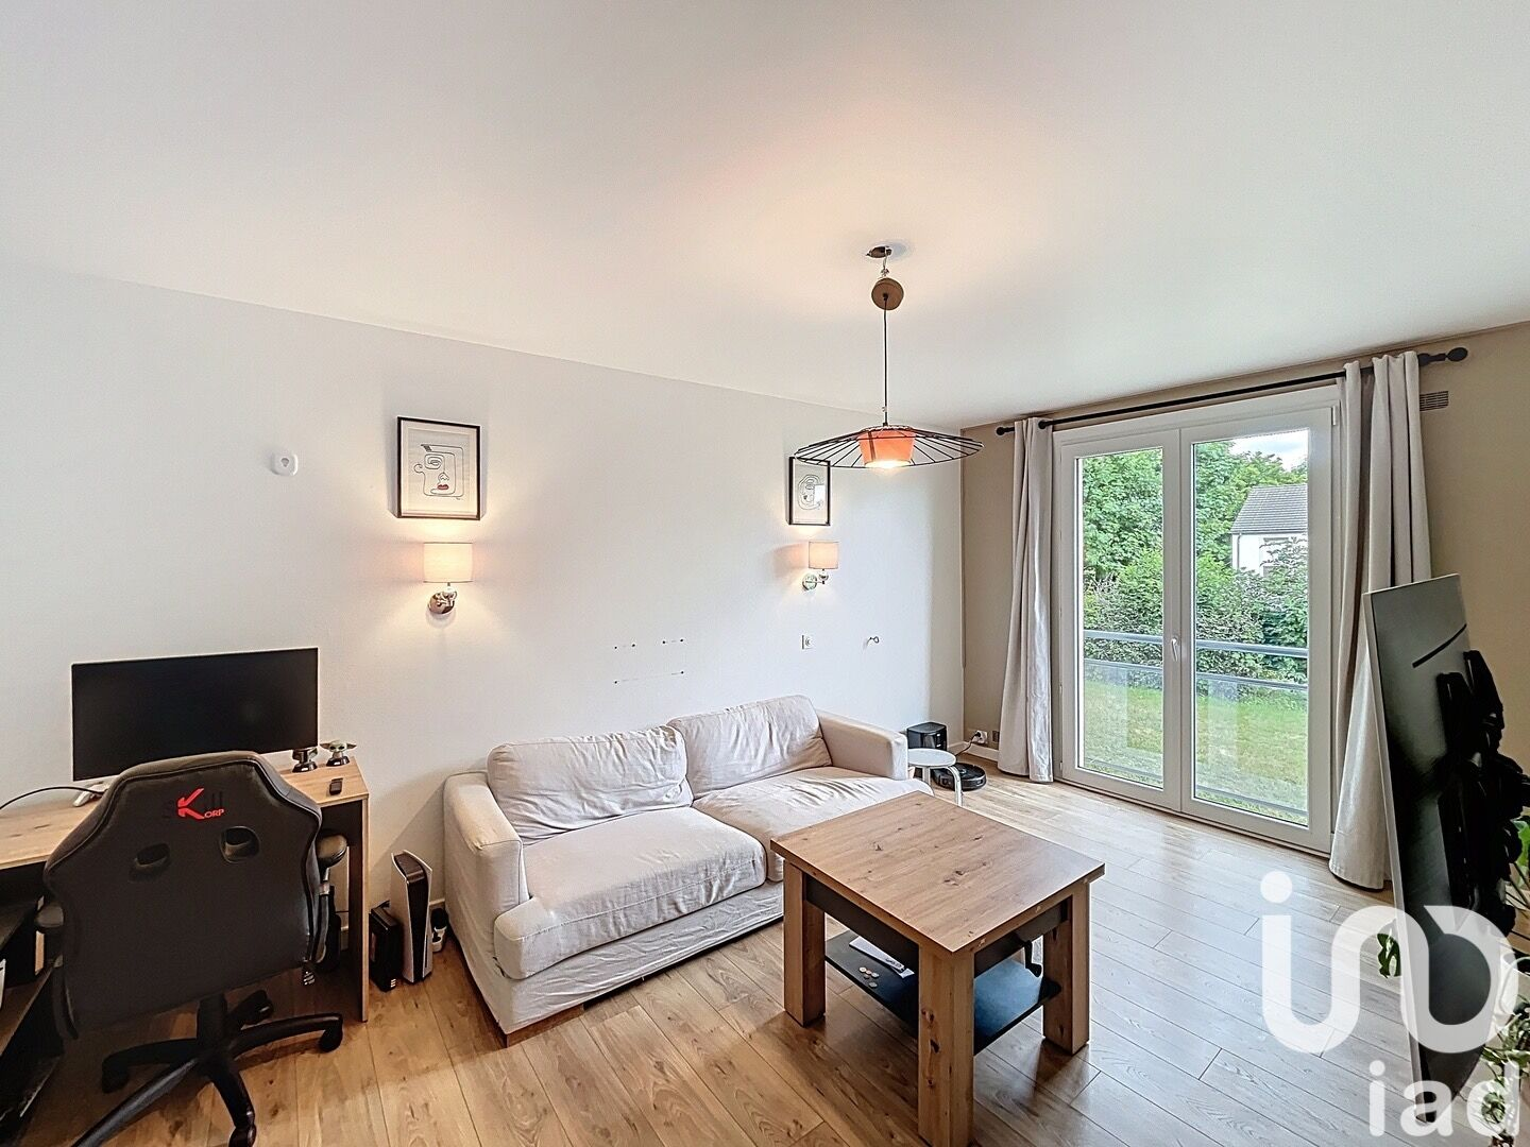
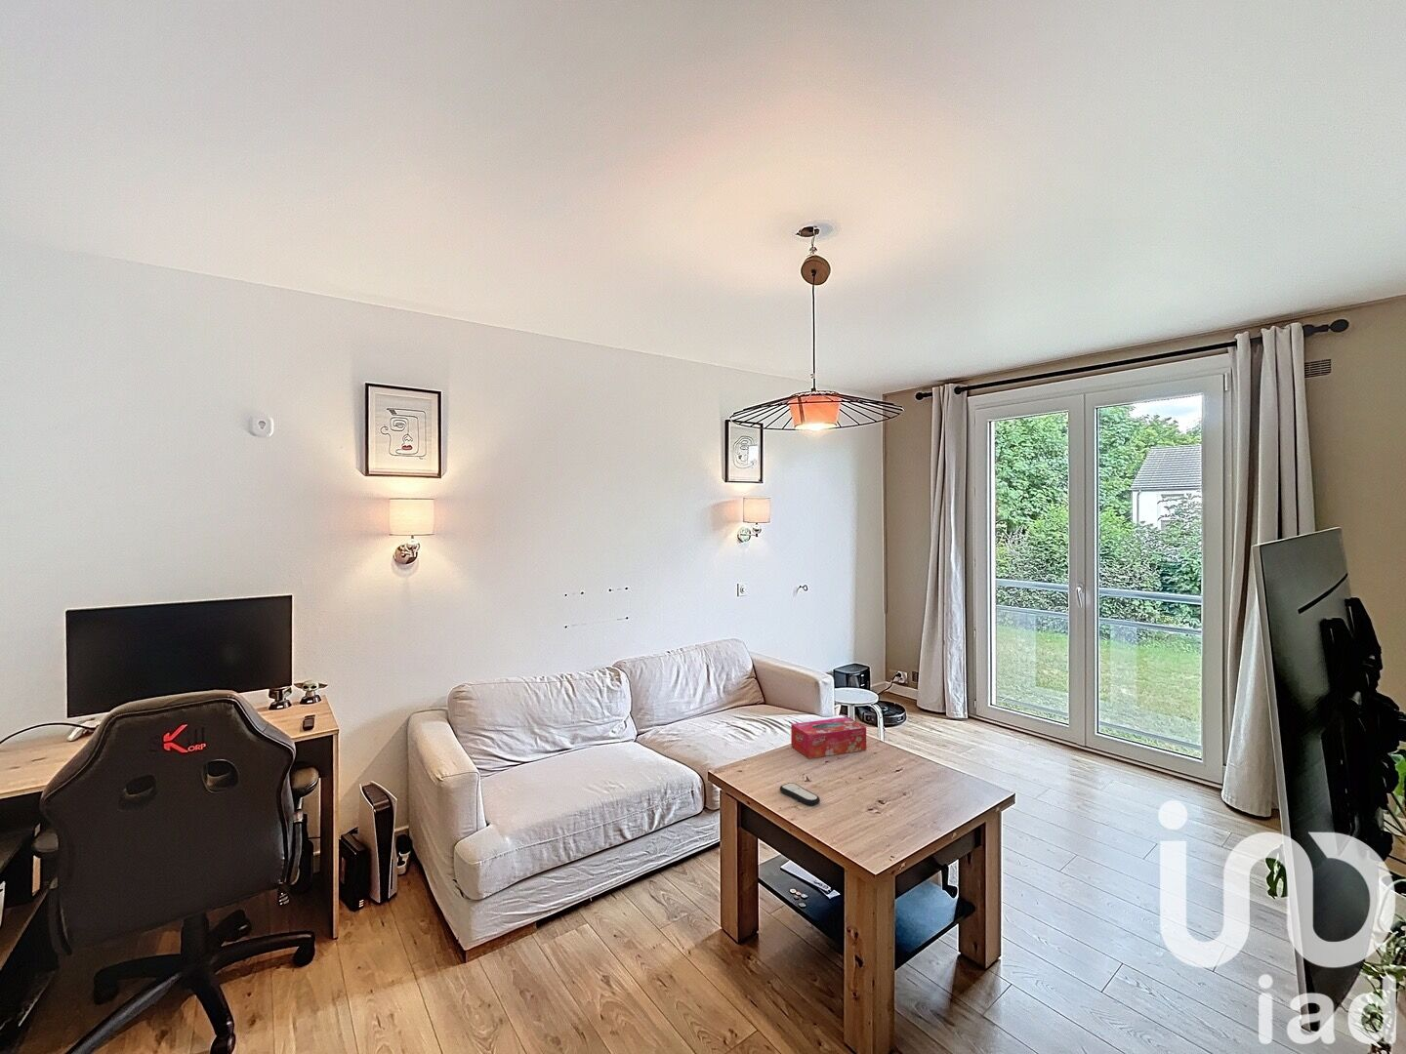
+ remote control [779,782,821,806]
+ tissue box [789,716,867,760]
